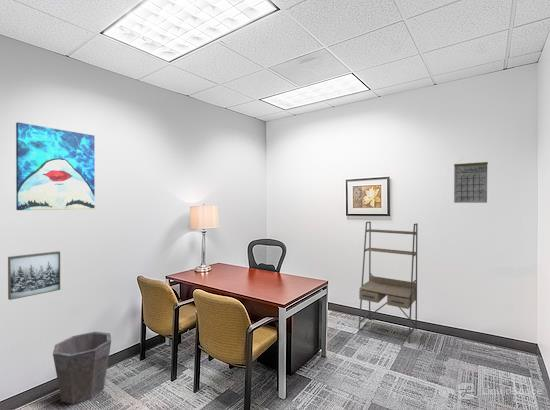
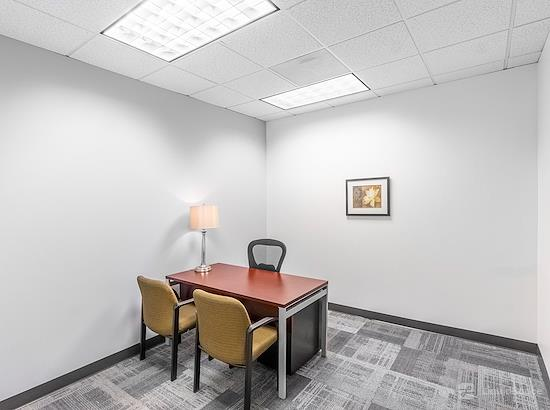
- wall art [15,121,96,211]
- calendar [453,157,489,204]
- shelving unit [357,220,419,344]
- waste bin [52,331,112,405]
- wall art [7,250,61,301]
